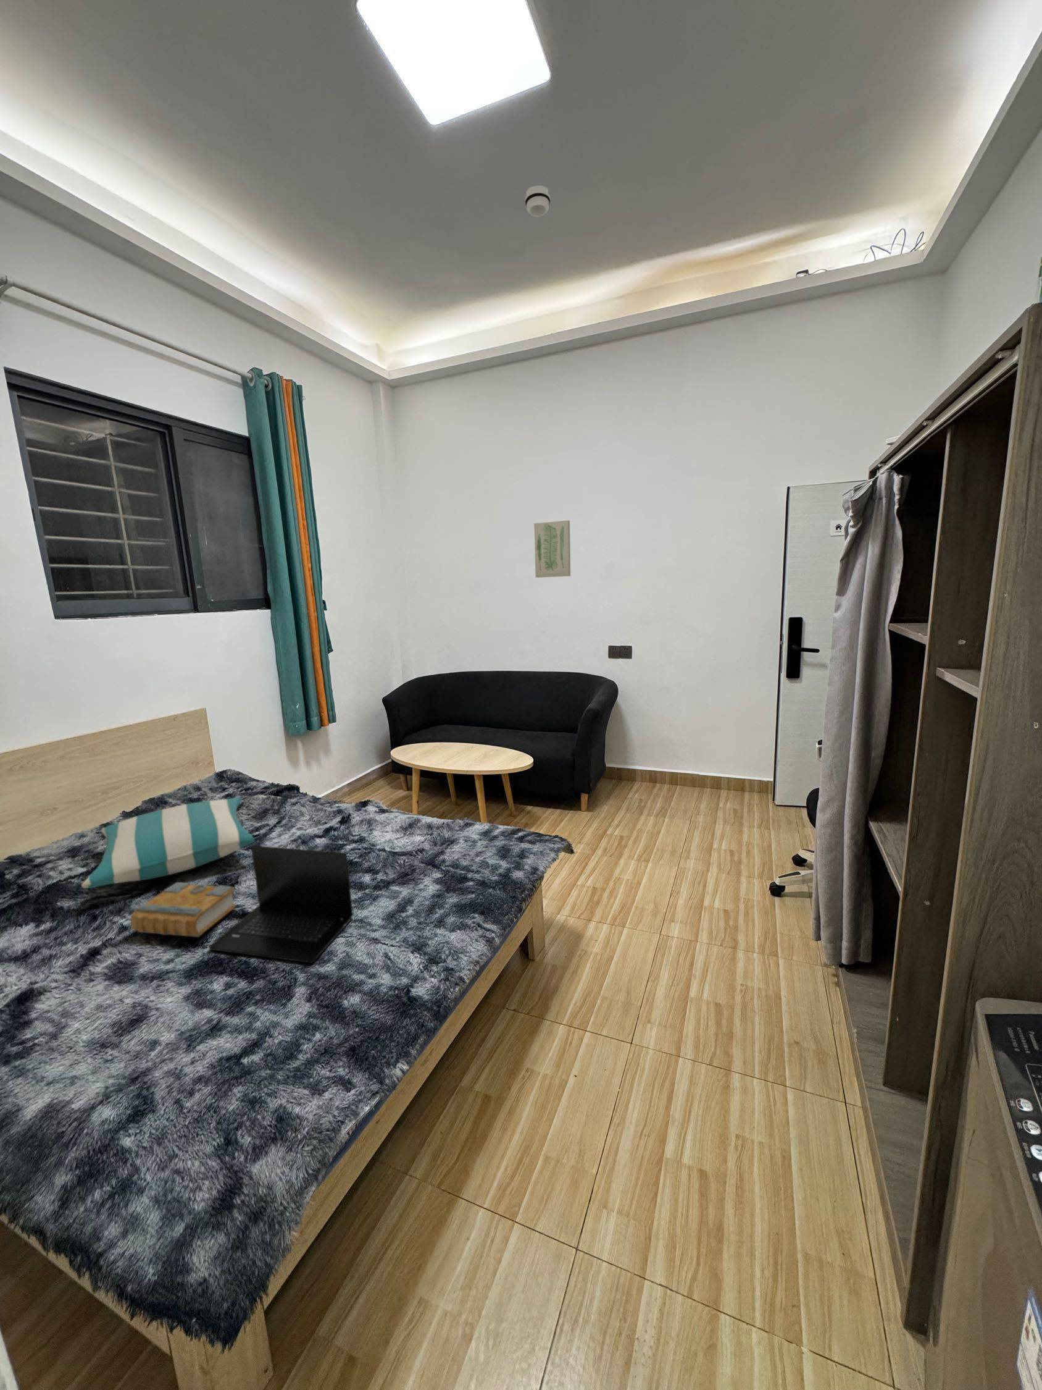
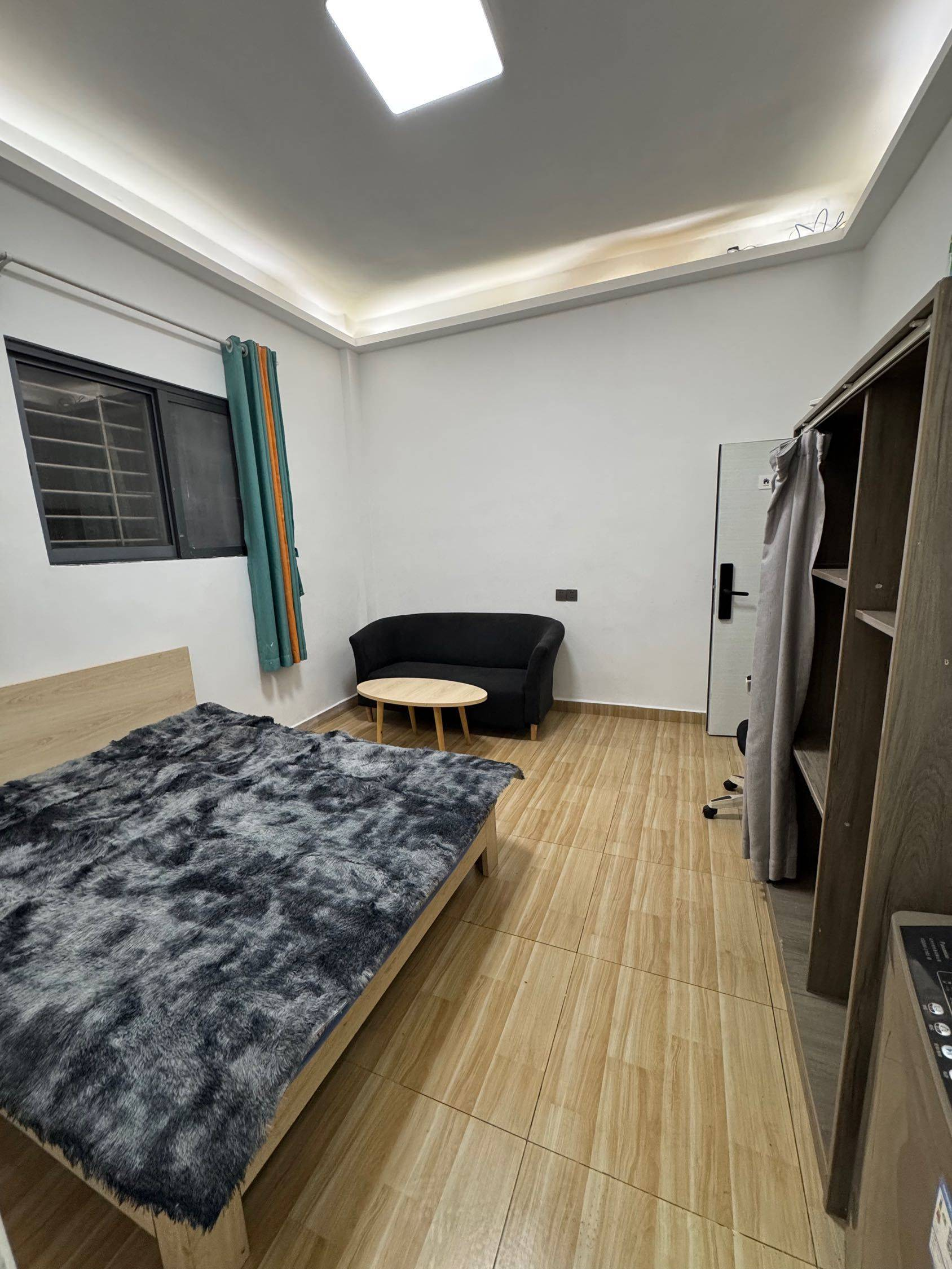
- book [129,882,238,938]
- smoke detector [524,185,552,218]
- pillow [80,797,255,889]
- wall art [533,520,571,578]
- laptop [209,845,354,964]
